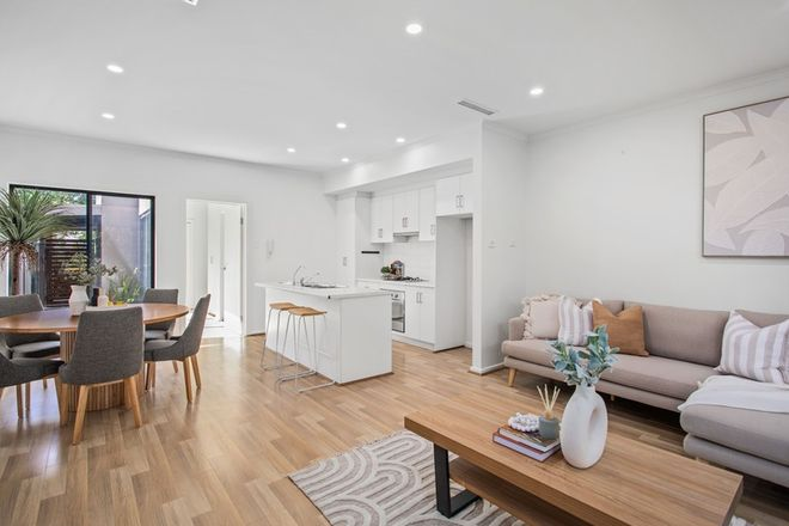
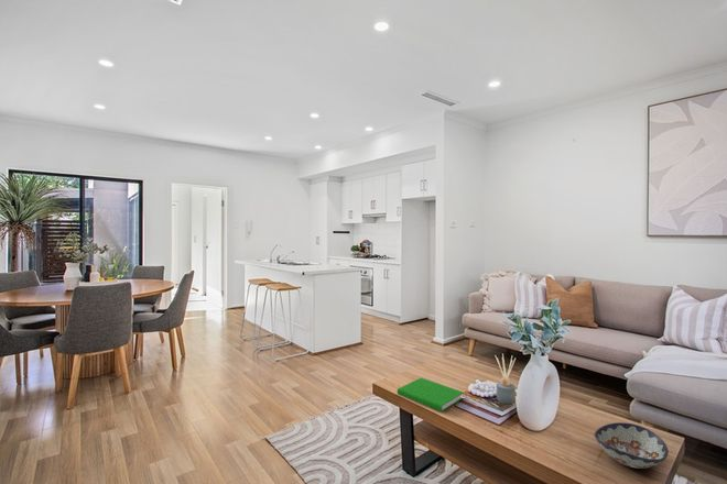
+ decorative bowl [594,421,670,470]
+ book [397,376,465,413]
